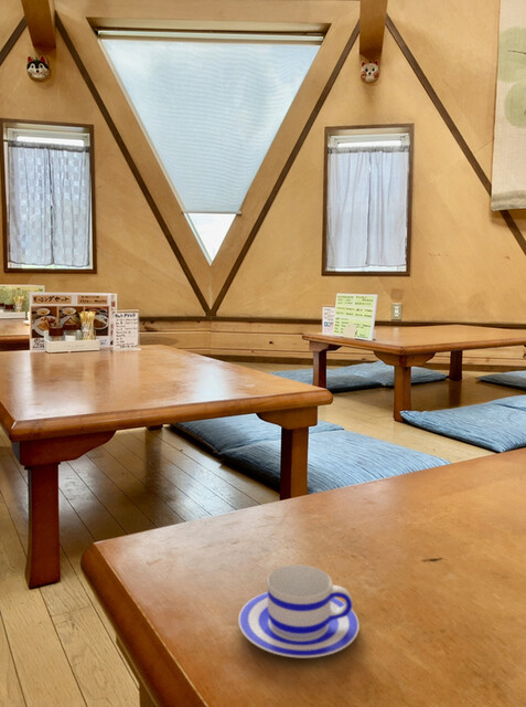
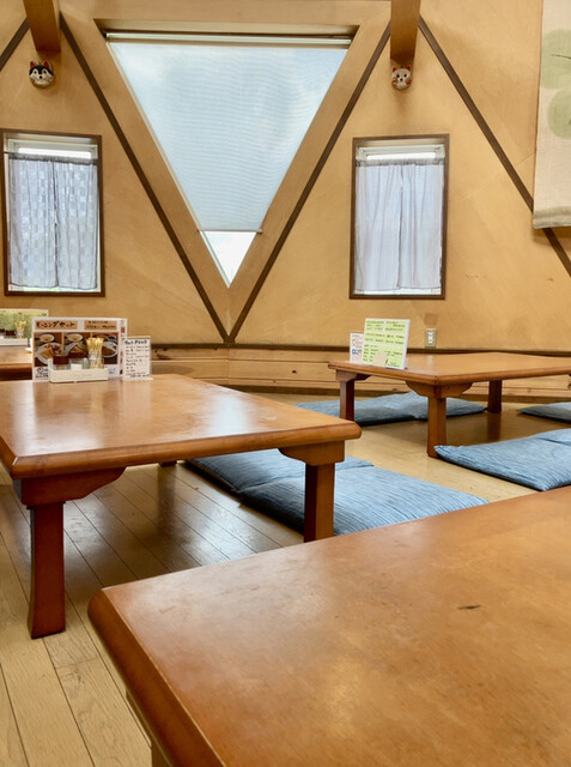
- teacup [237,563,361,658]
